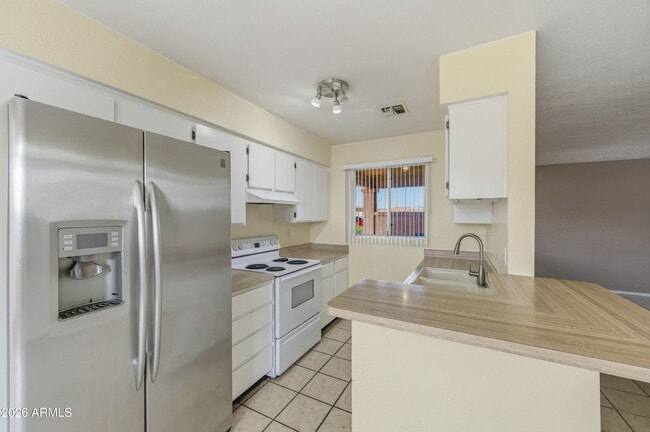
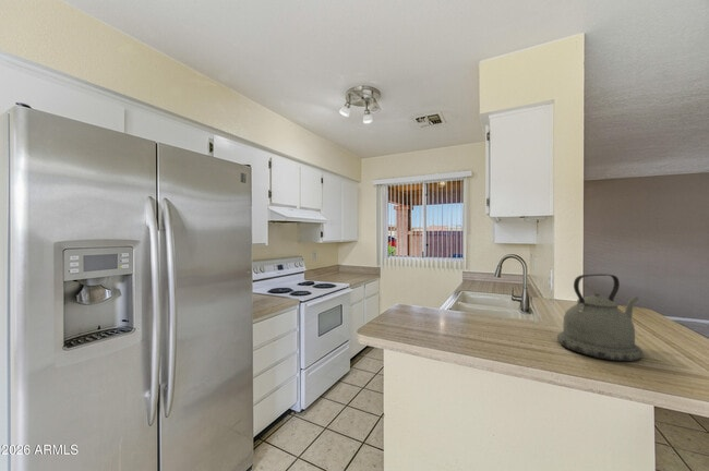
+ kettle [556,273,644,362]
